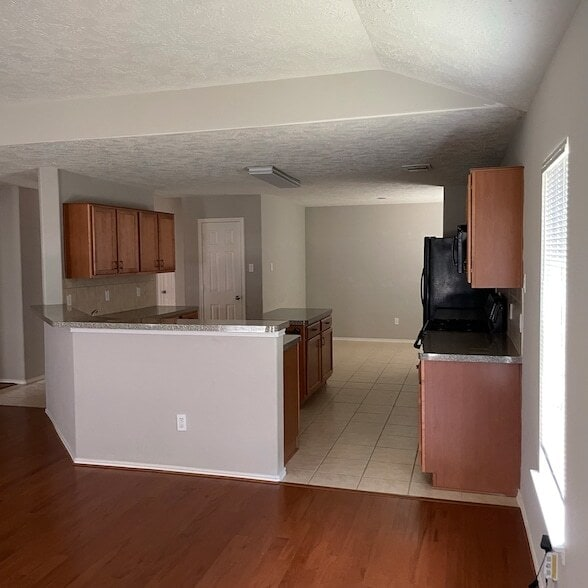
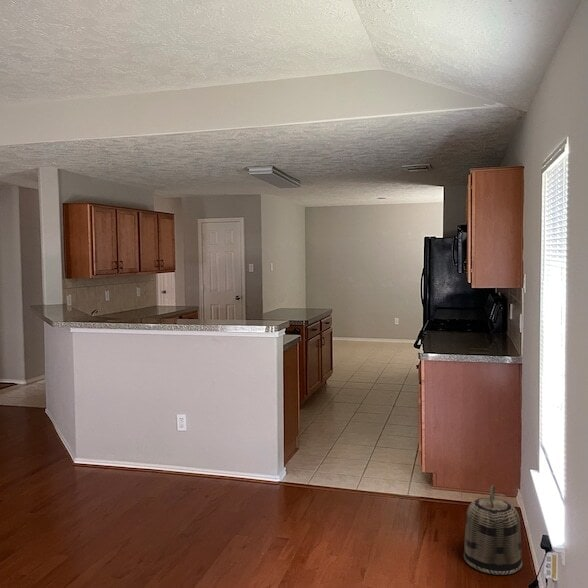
+ basket [463,484,523,576]
